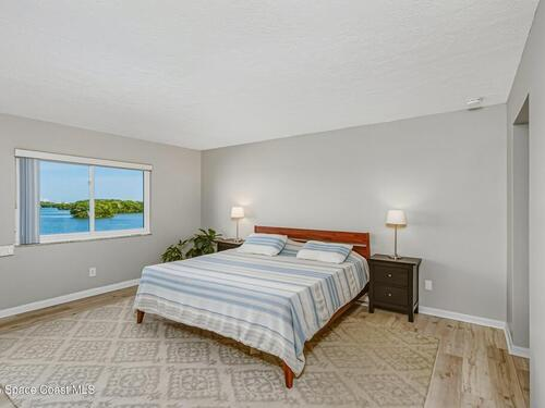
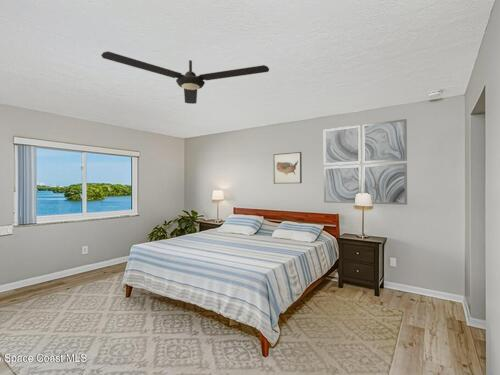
+ wall art [273,151,303,185]
+ wall art [323,118,408,206]
+ ceiling fan [100,50,270,105]
